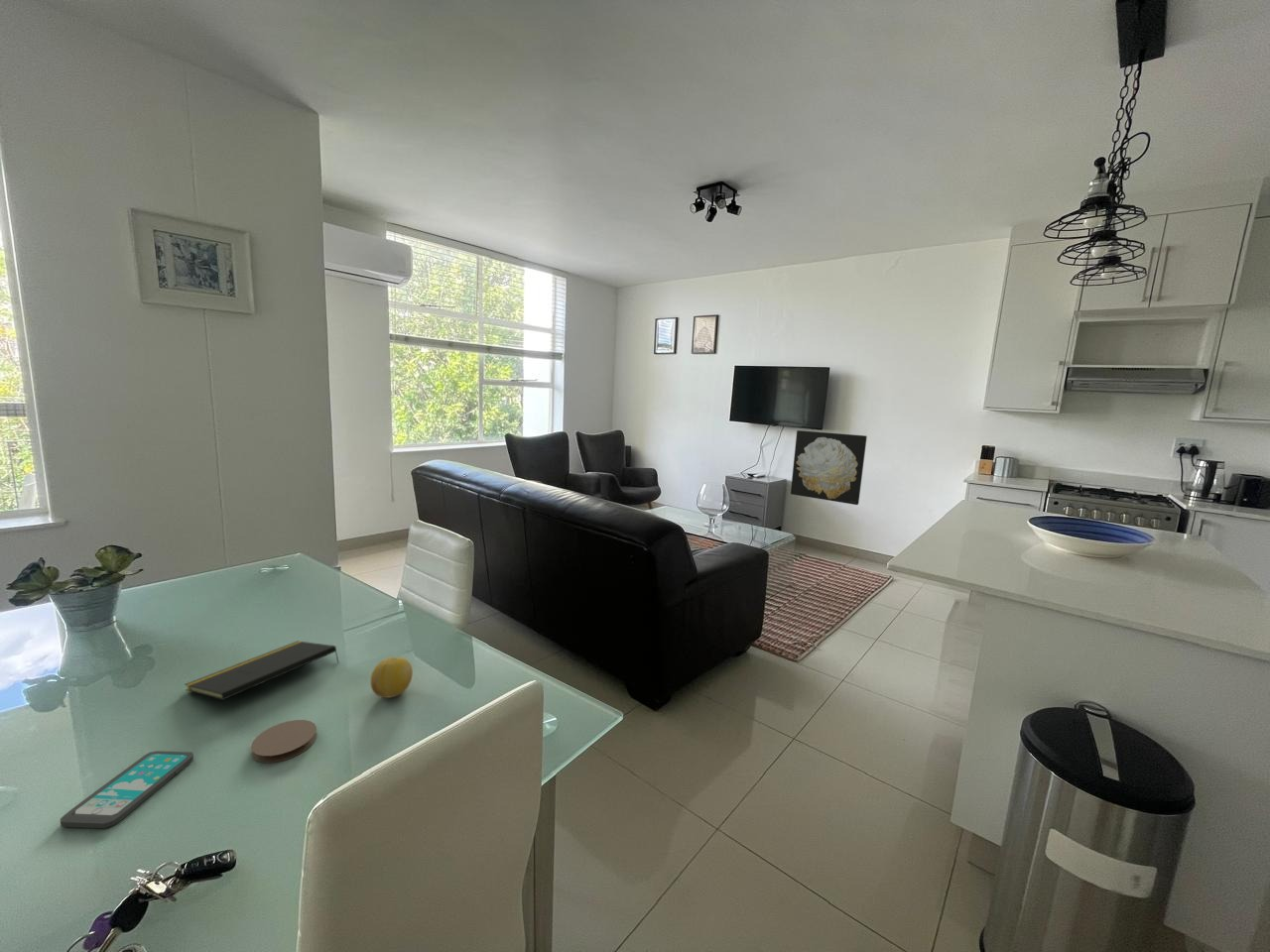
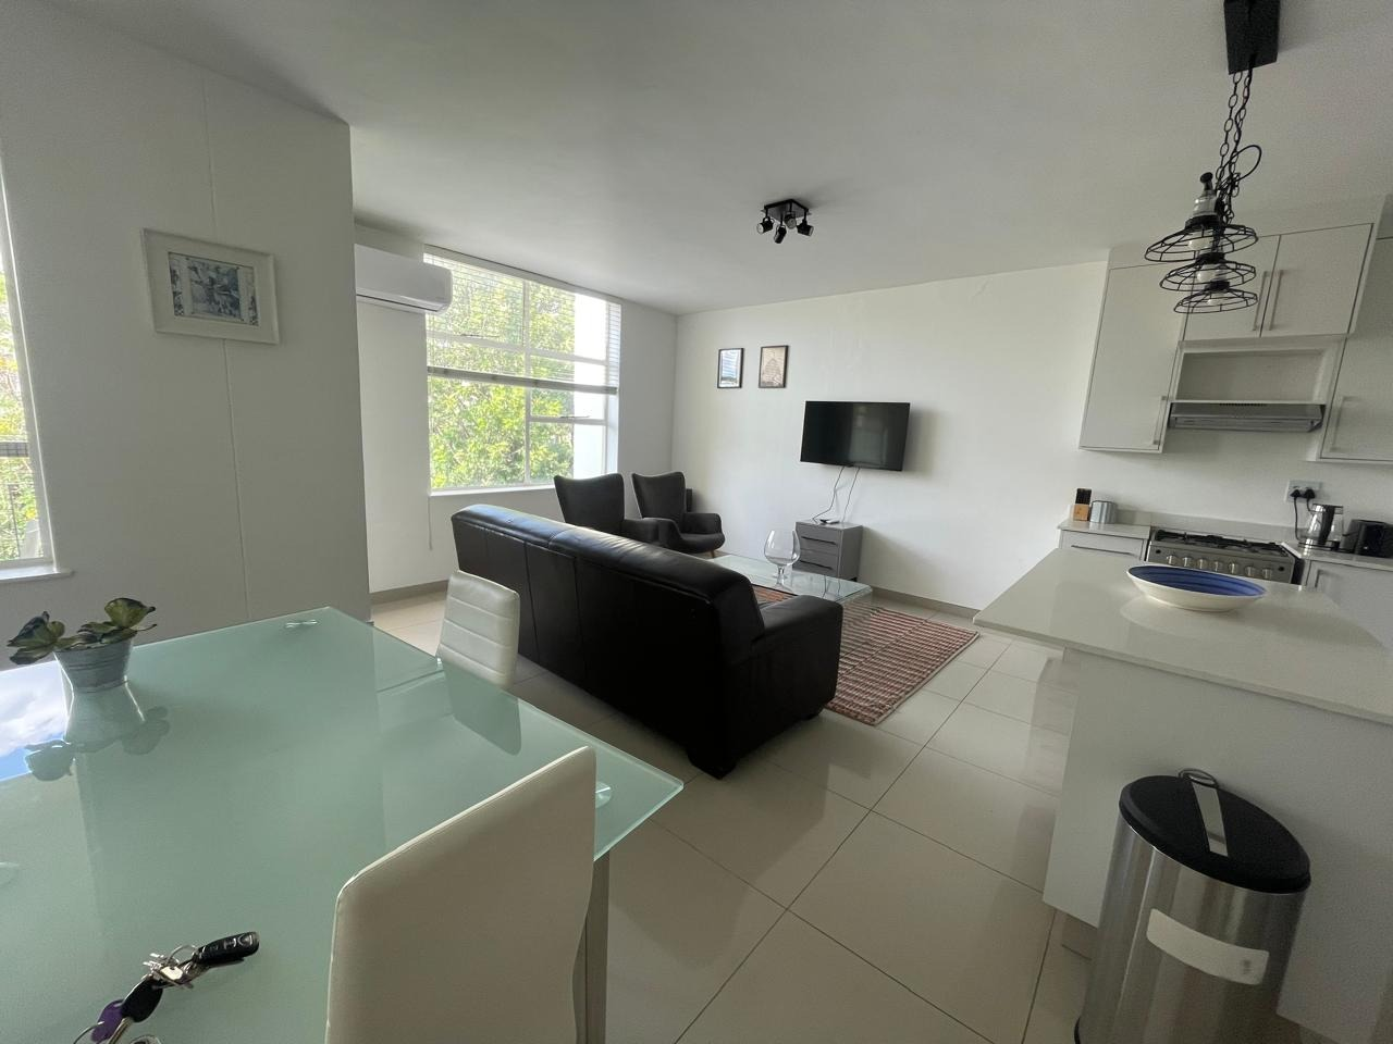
- coaster [250,719,318,764]
- notepad [184,640,340,701]
- wall art [790,429,868,506]
- fruit [370,656,414,699]
- smartphone [60,750,194,829]
